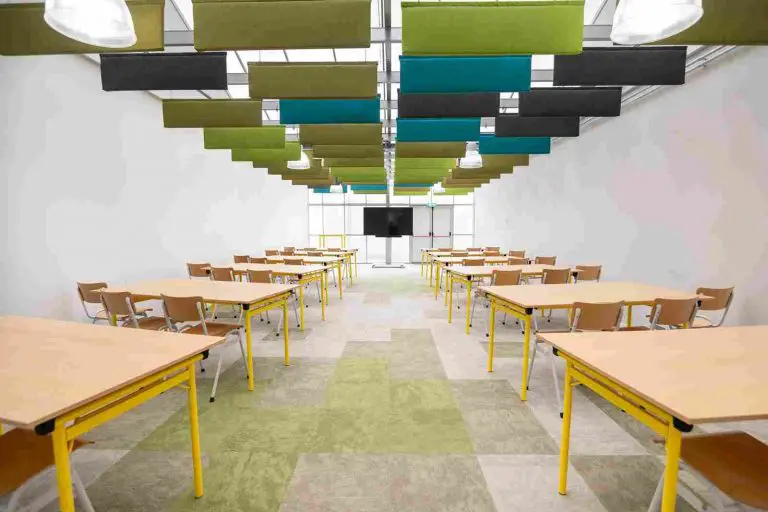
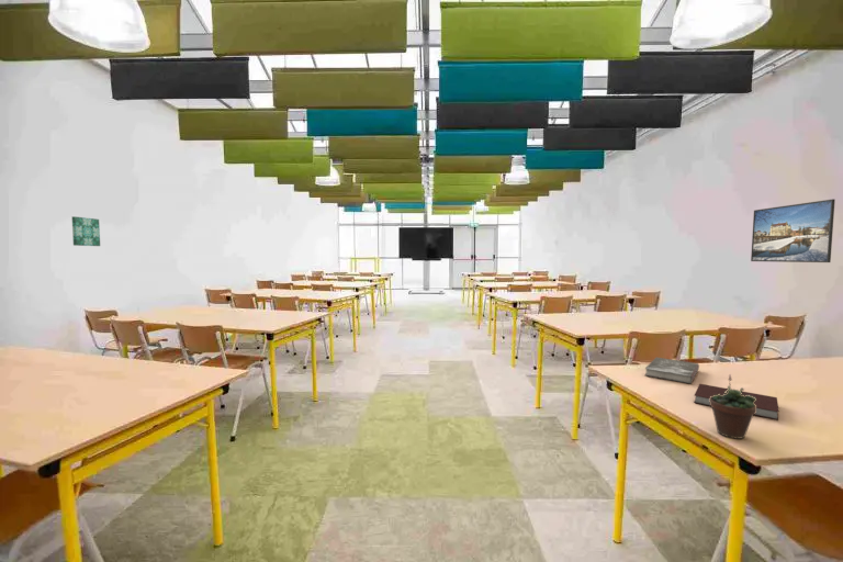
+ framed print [750,198,836,263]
+ notebook [693,383,780,422]
+ succulent plant [709,373,756,440]
+ book [643,357,700,385]
+ wall art [71,215,101,247]
